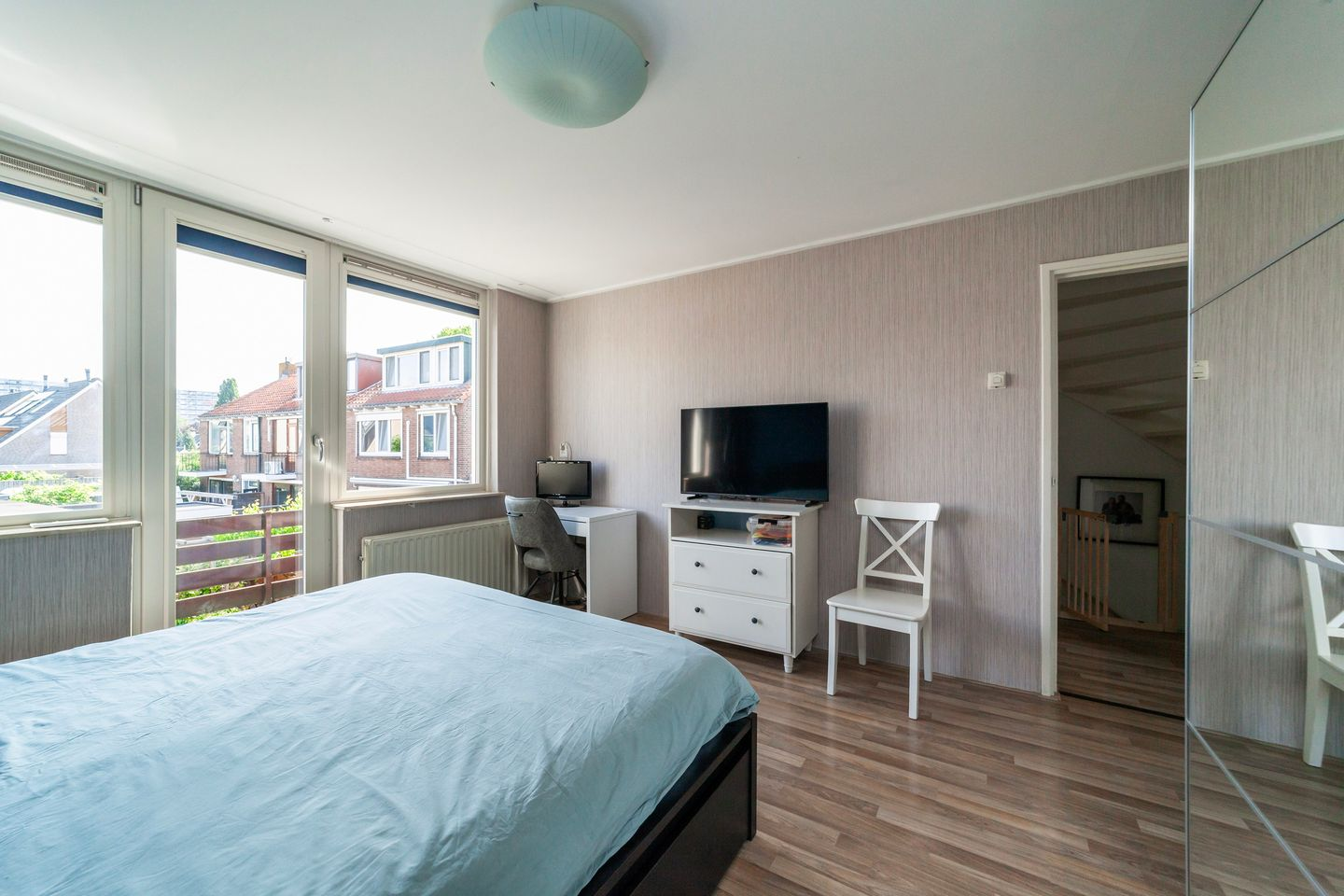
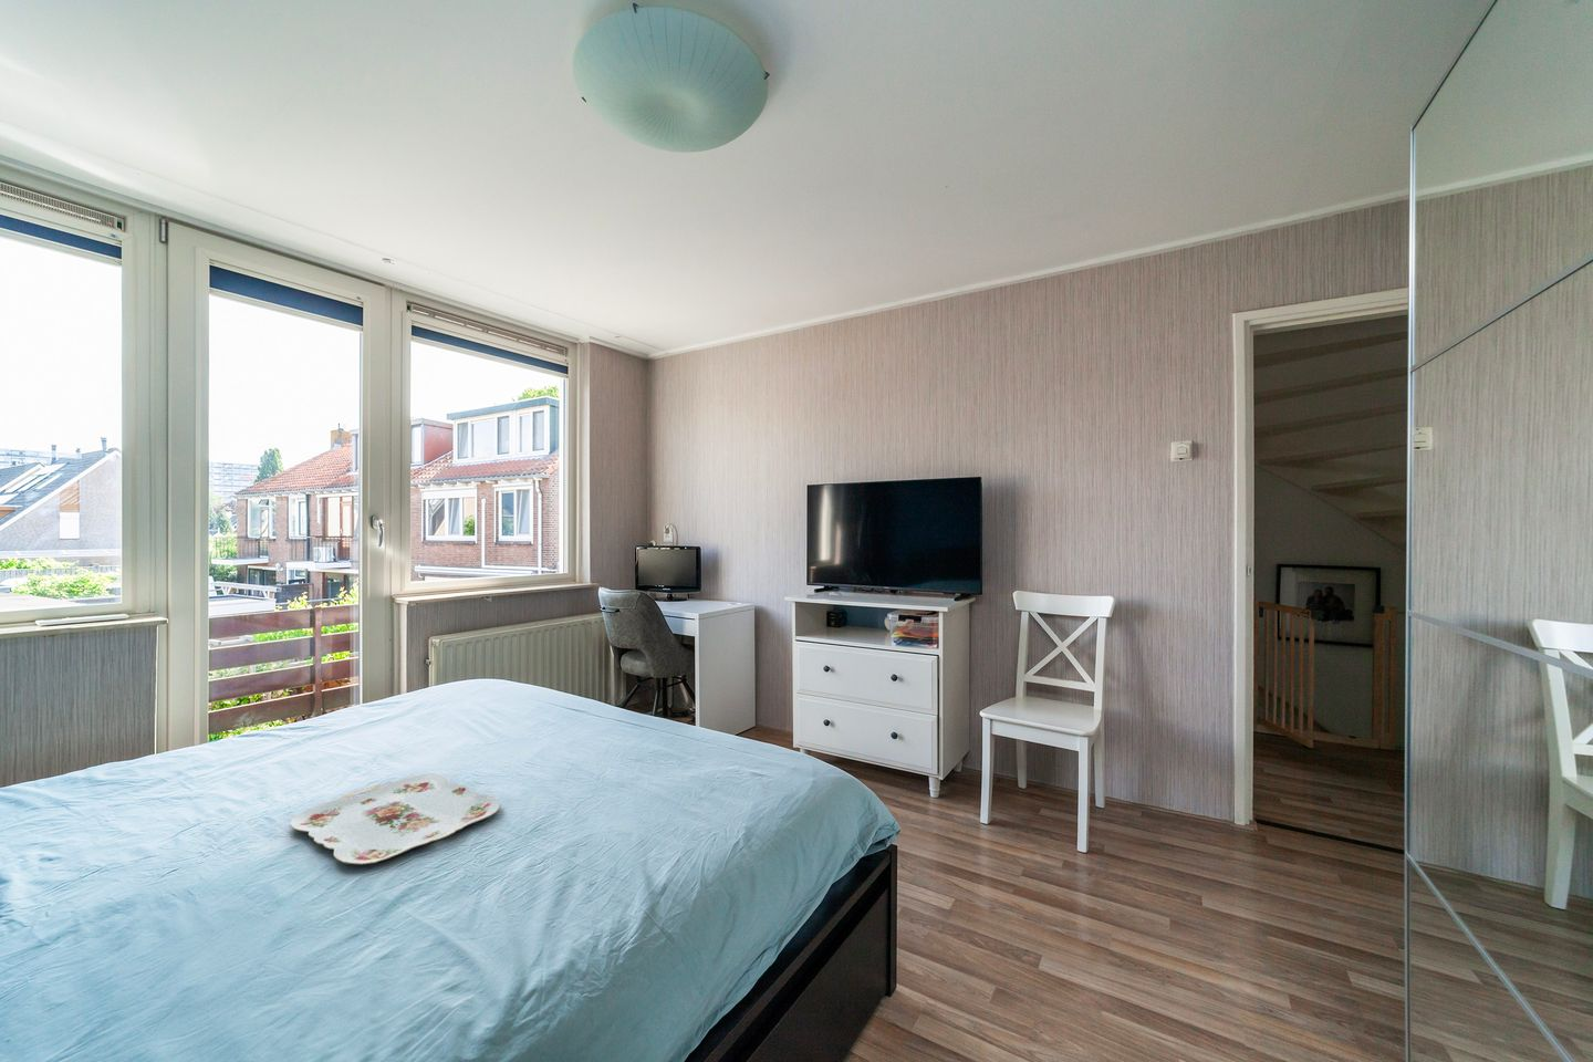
+ serving tray [289,773,501,865]
